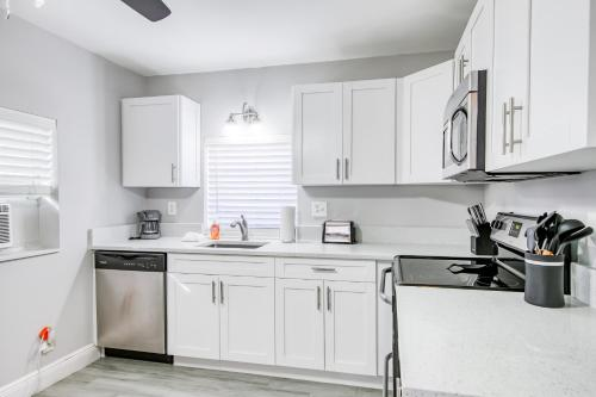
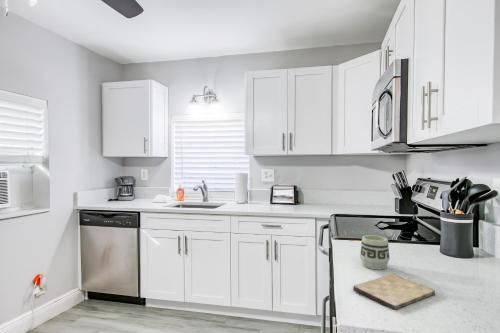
+ cup [359,234,391,271]
+ cutting board [352,273,436,311]
